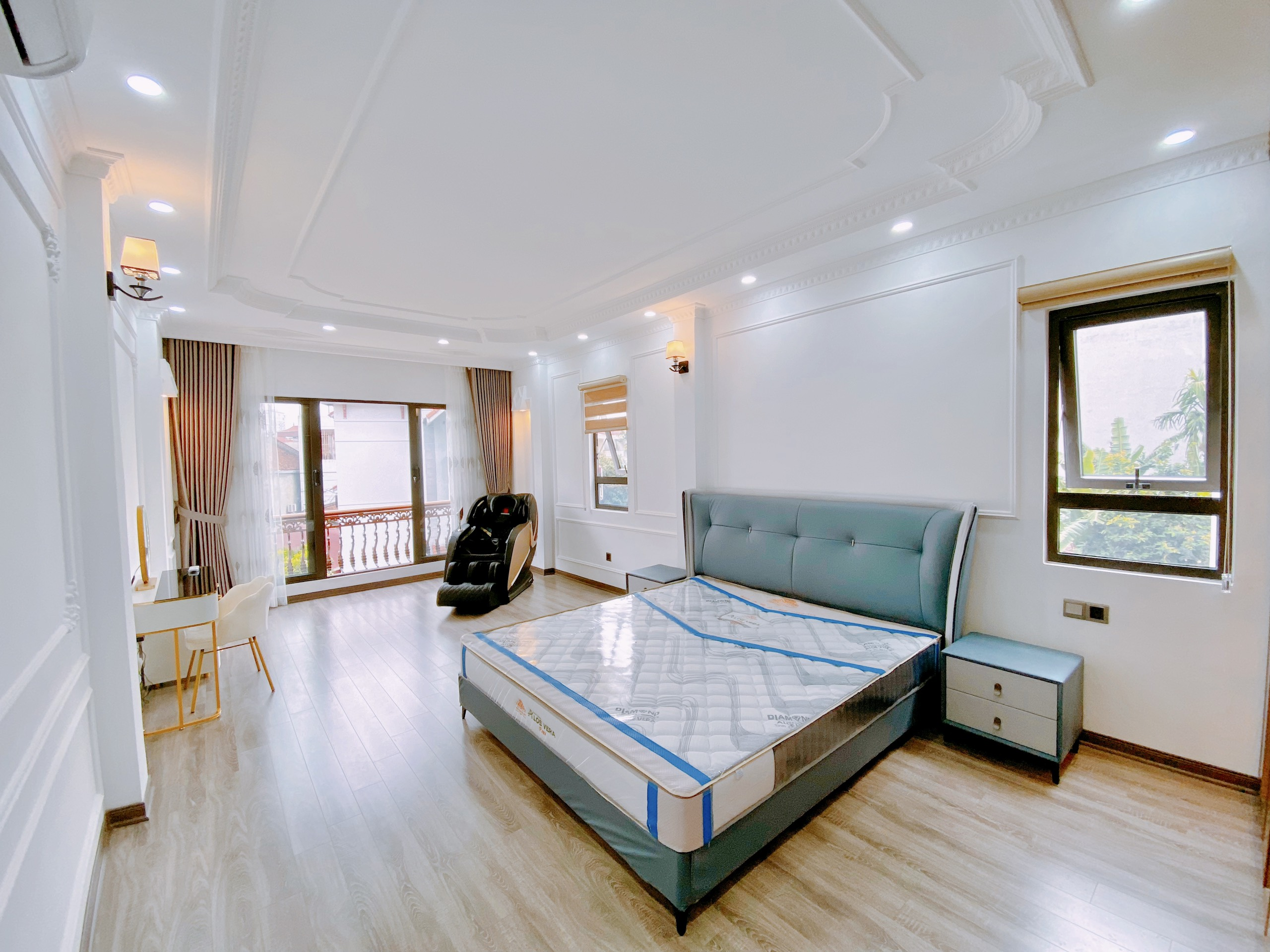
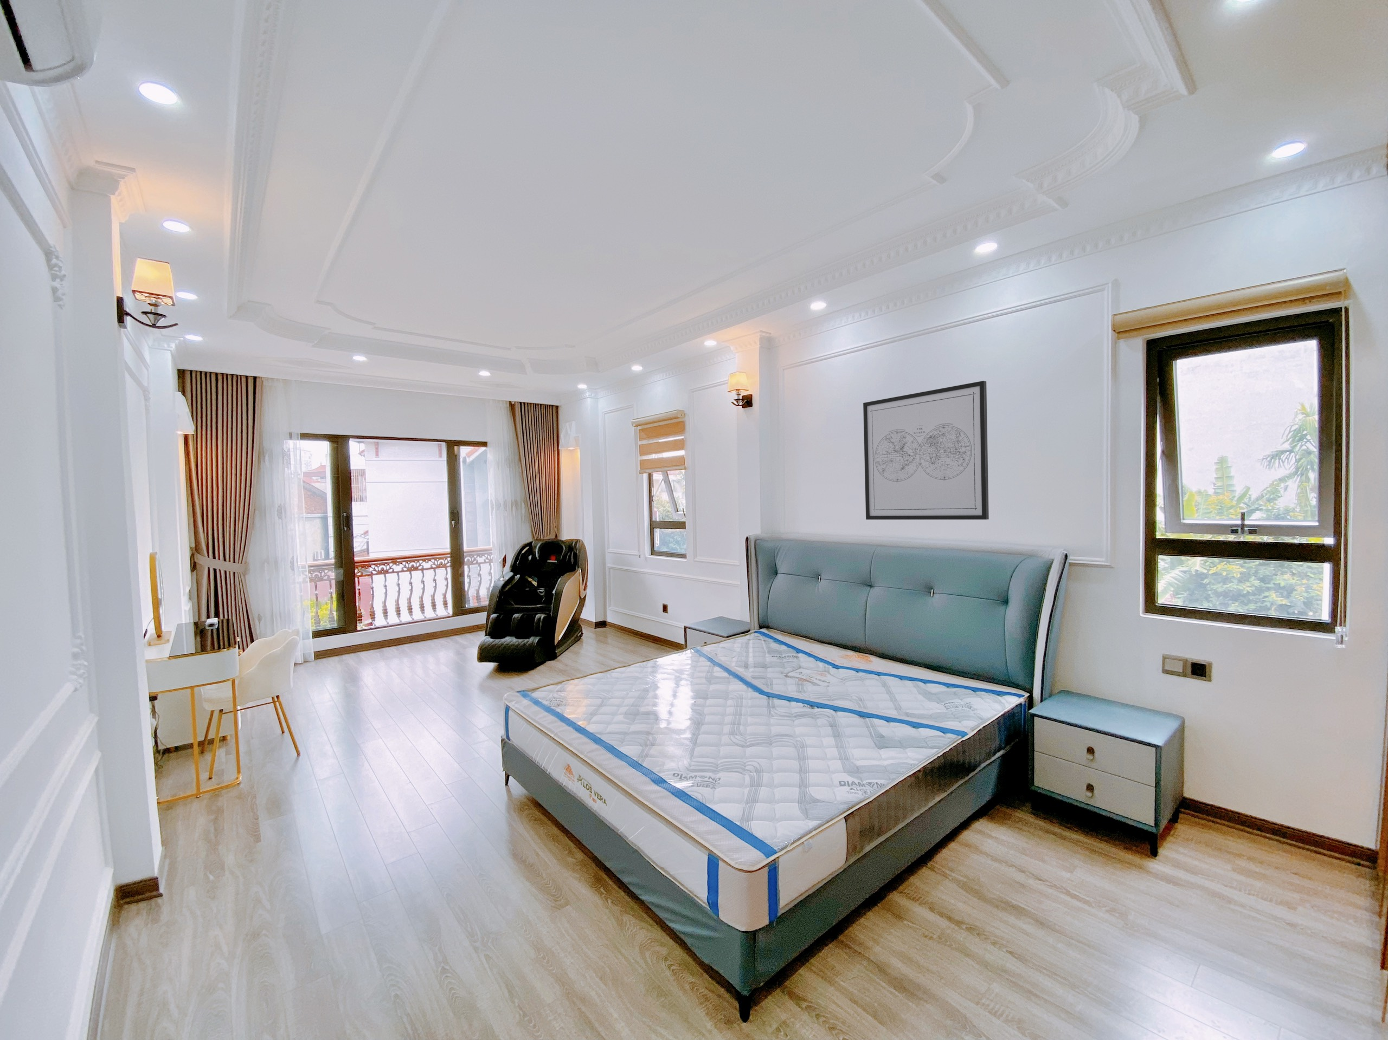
+ wall art [862,380,989,520]
